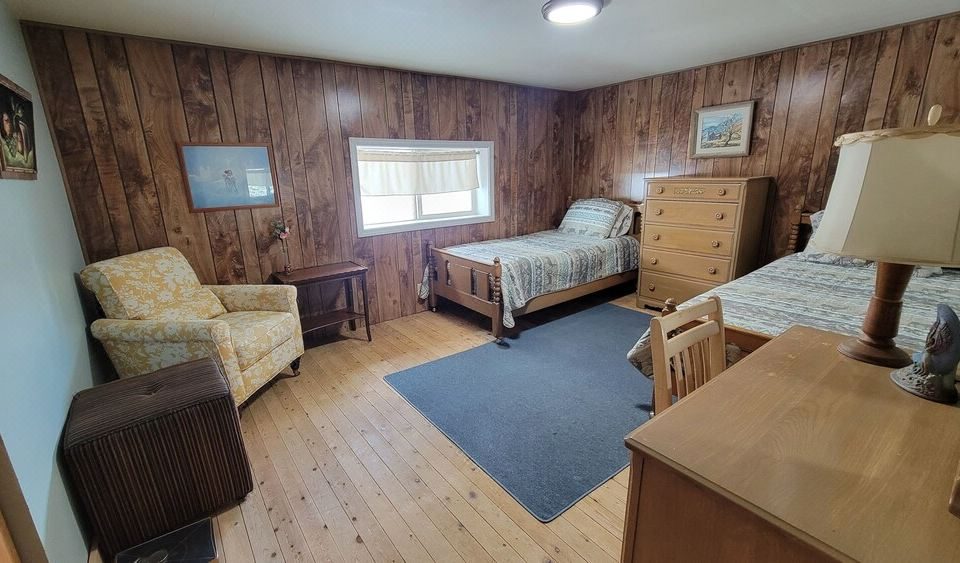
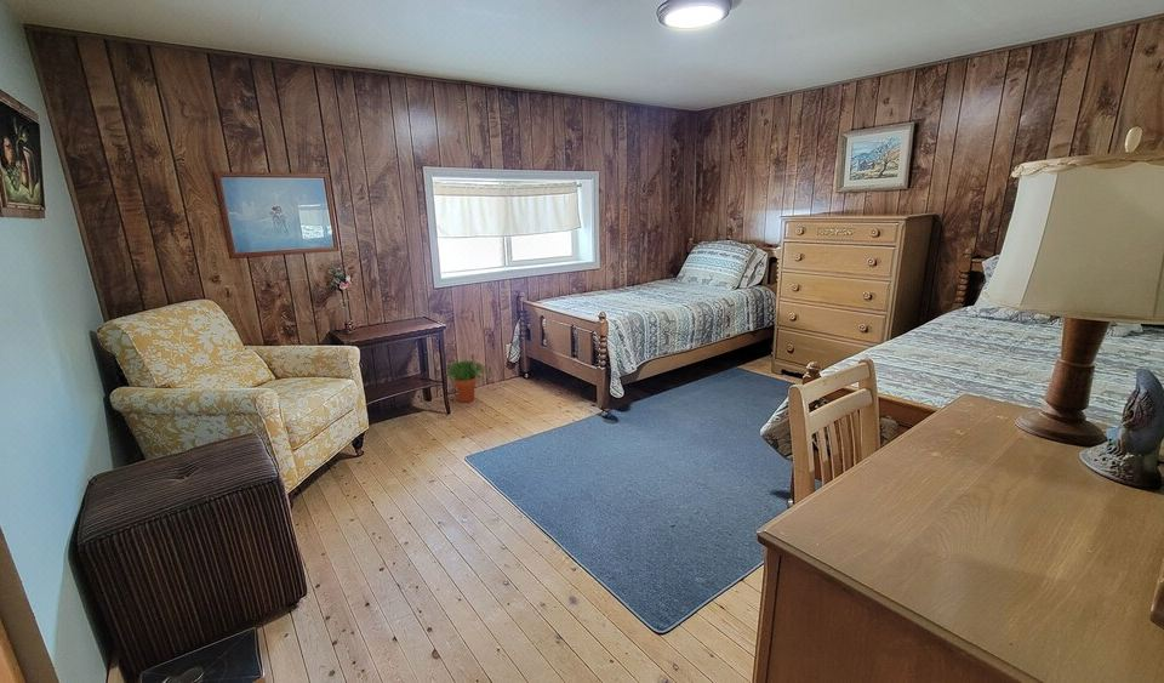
+ potted plant [439,358,490,403]
